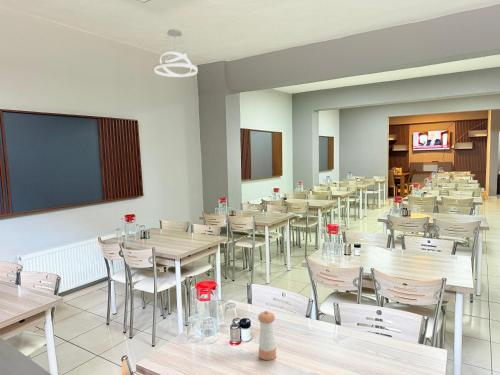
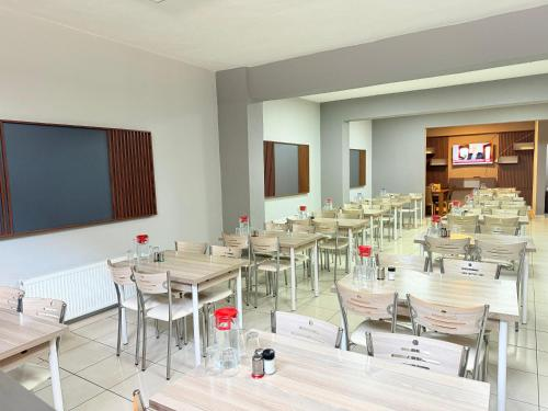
- pendant light [153,28,199,78]
- pepper shaker [257,310,277,361]
